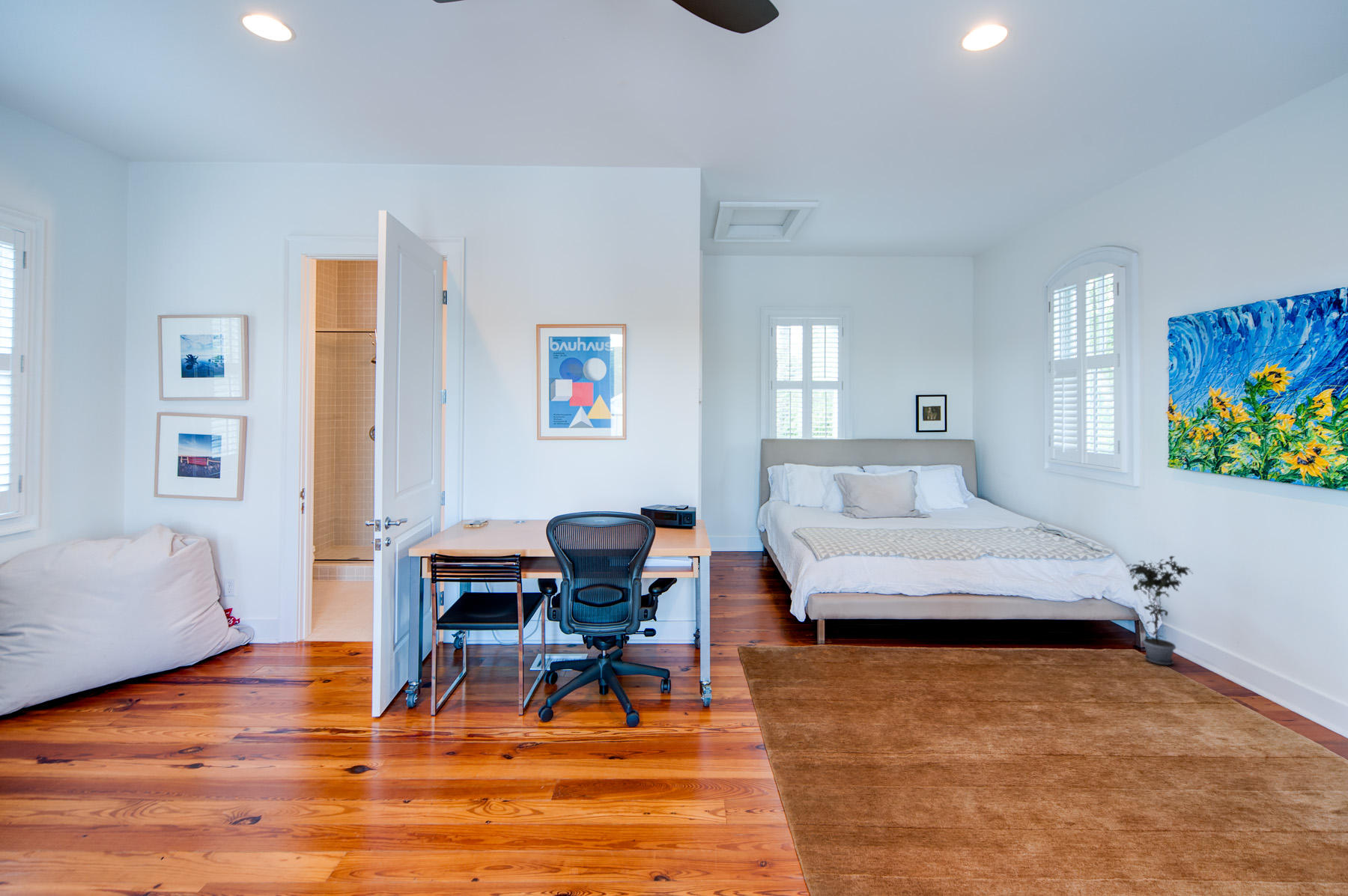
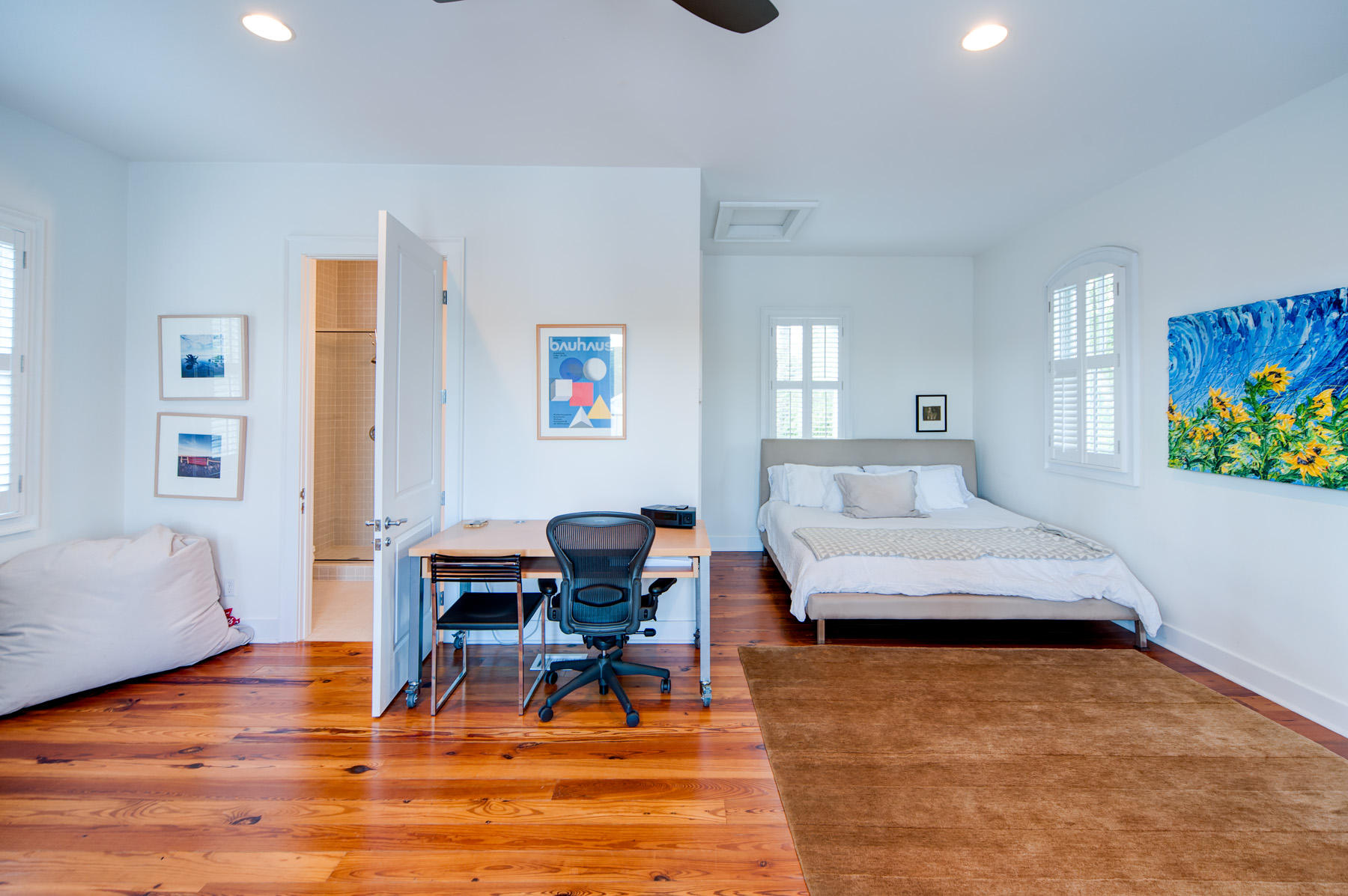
- potted plant [1126,555,1194,665]
